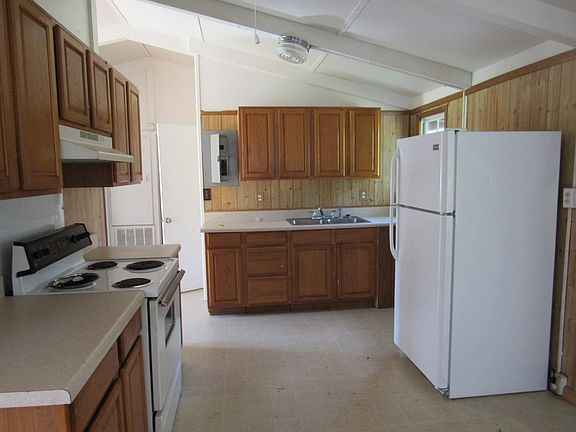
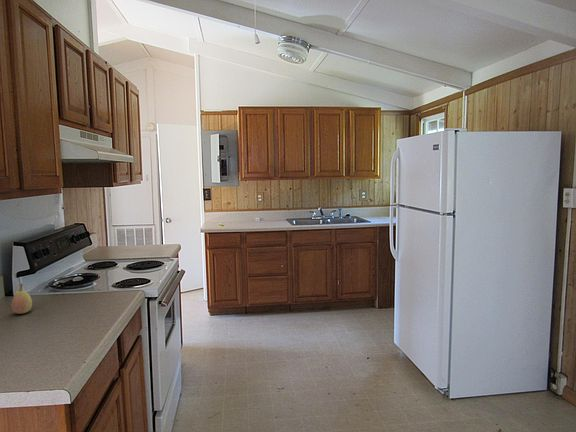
+ fruit [10,283,33,315]
